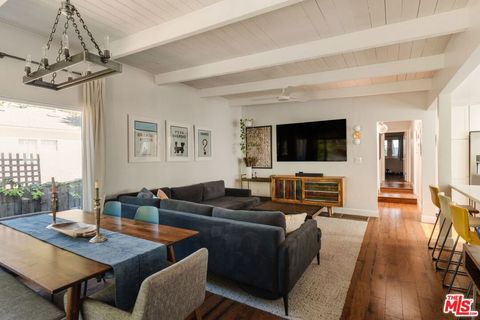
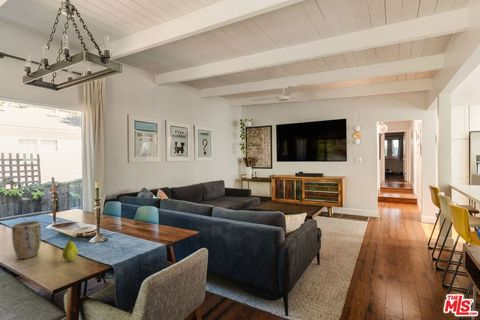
+ fruit [61,239,79,262]
+ plant pot [11,220,42,260]
